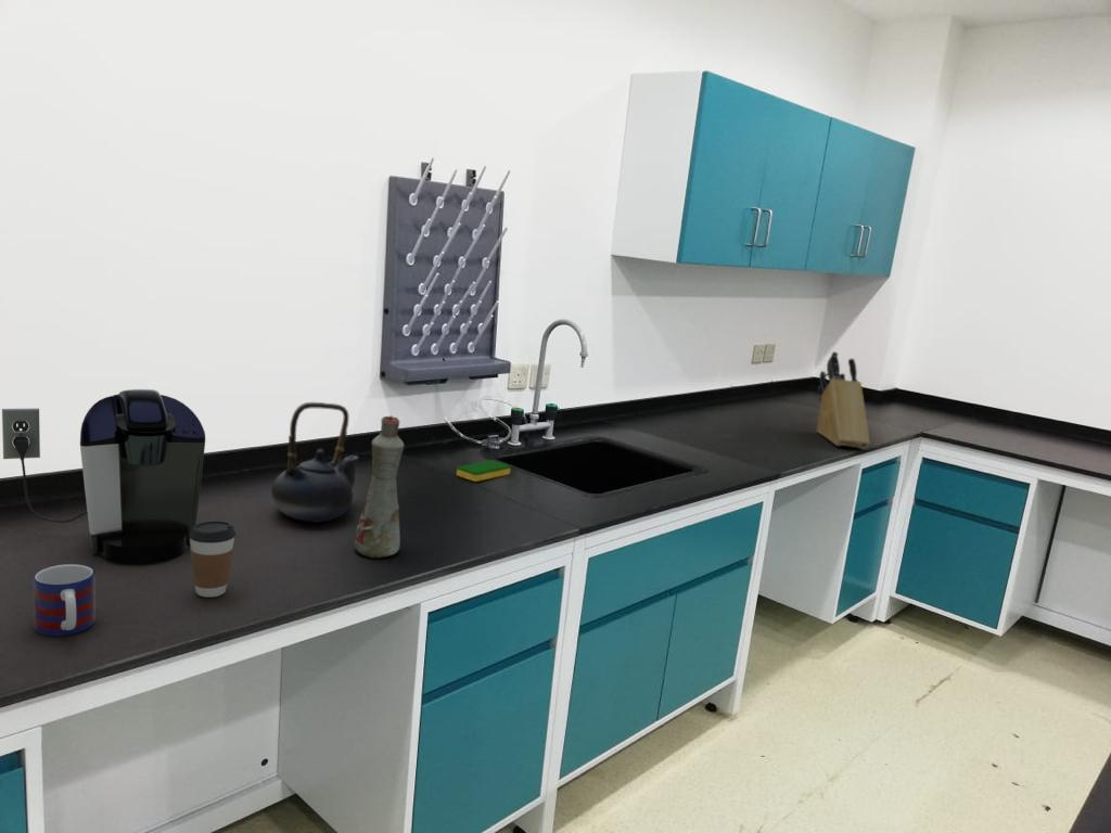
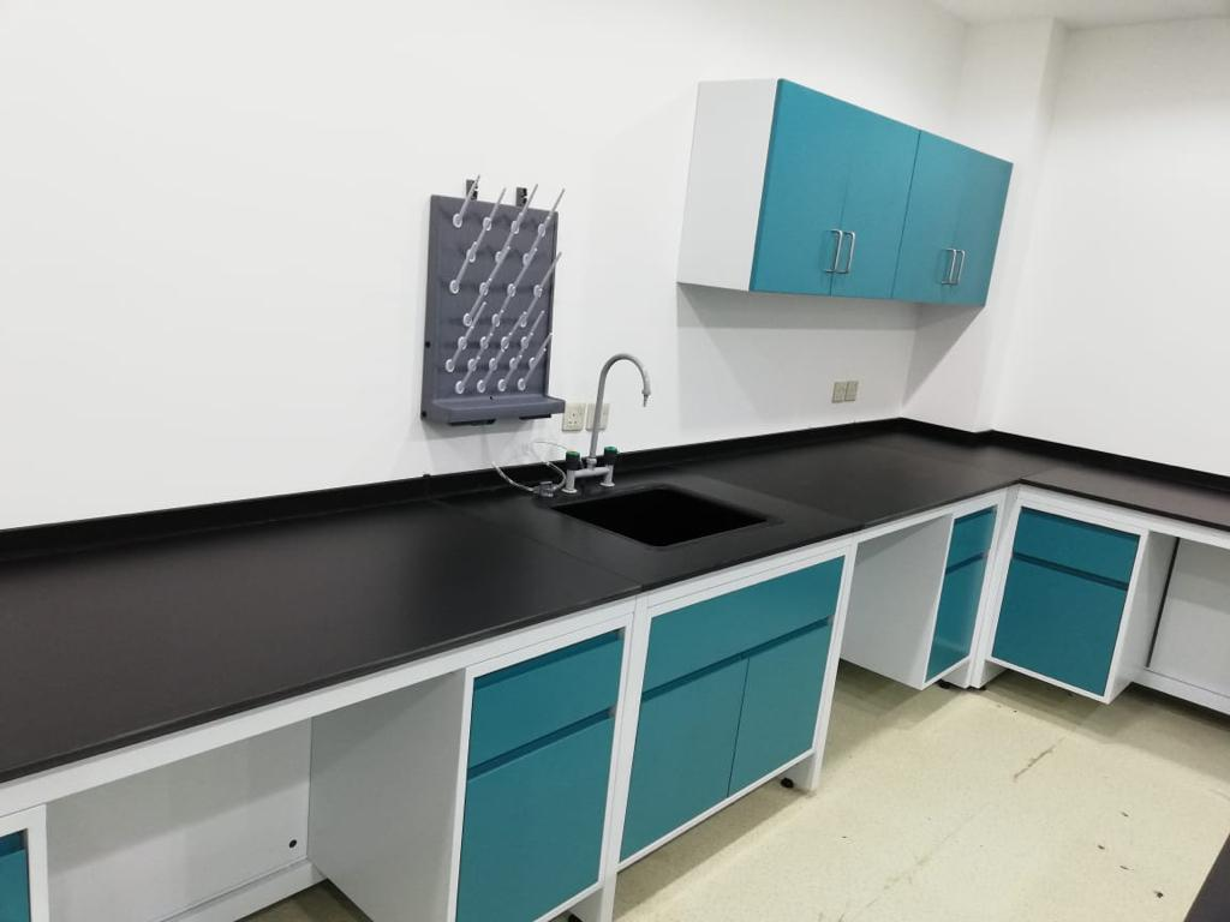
- mug [33,563,97,637]
- bottle [354,414,405,559]
- teapot [270,401,360,524]
- knife block [816,350,871,449]
- coffee cup [189,520,237,599]
- coffee maker [1,388,206,564]
- dish sponge [456,459,512,483]
